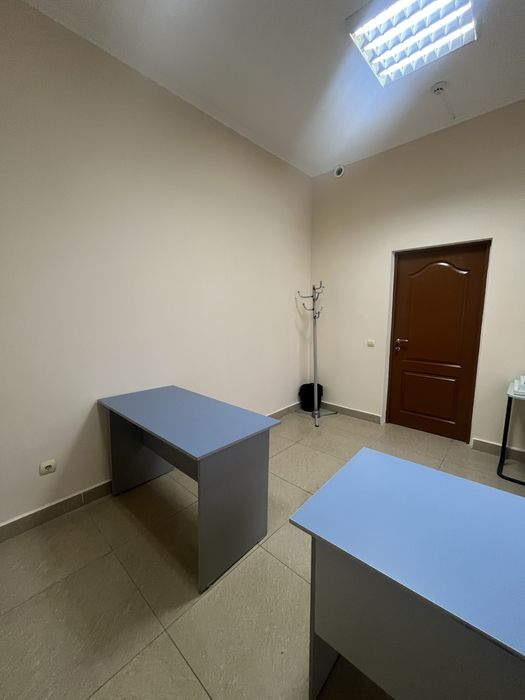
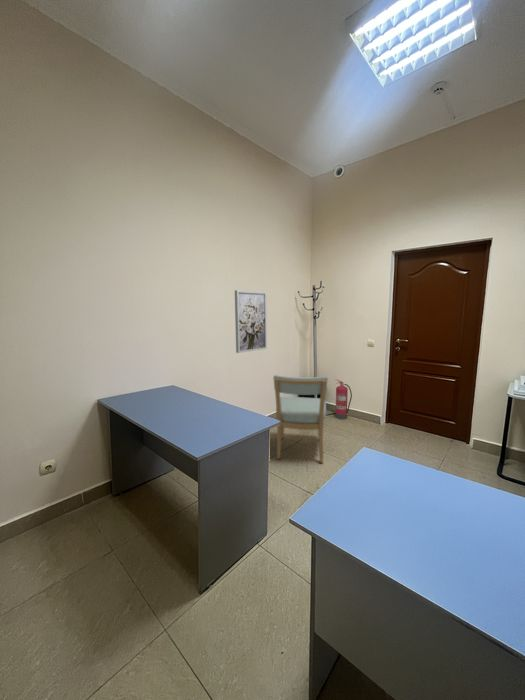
+ fire extinguisher [334,379,353,420]
+ wall art [234,289,268,354]
+ chair [272,374,329,464]
